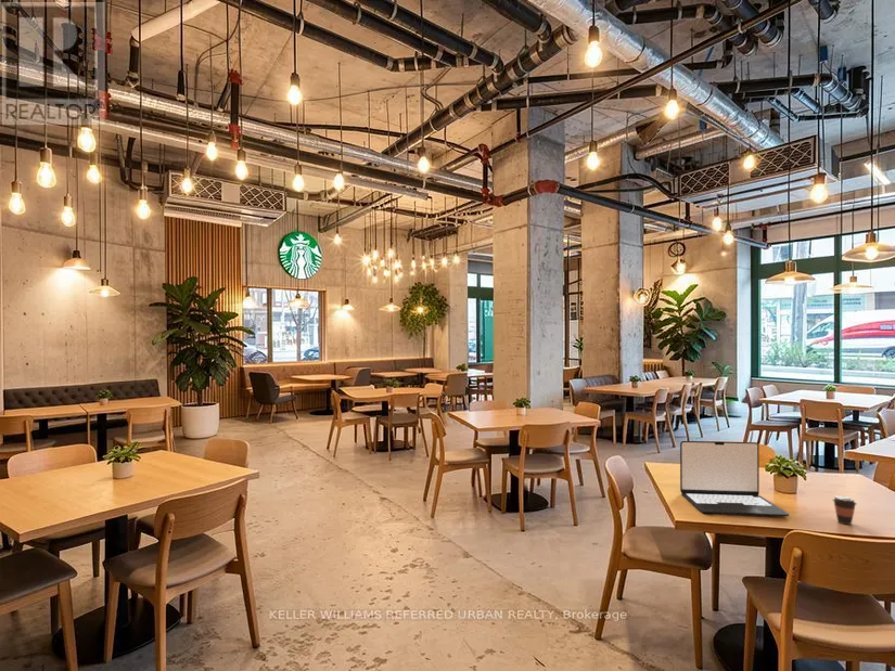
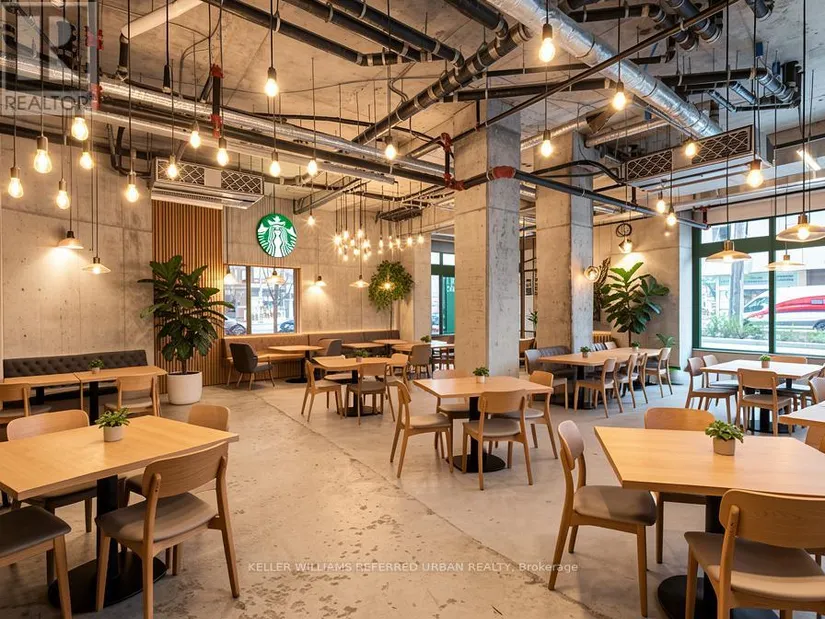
- coffee cup [832,494,858,526]
- laptop [679,440,790,517]
